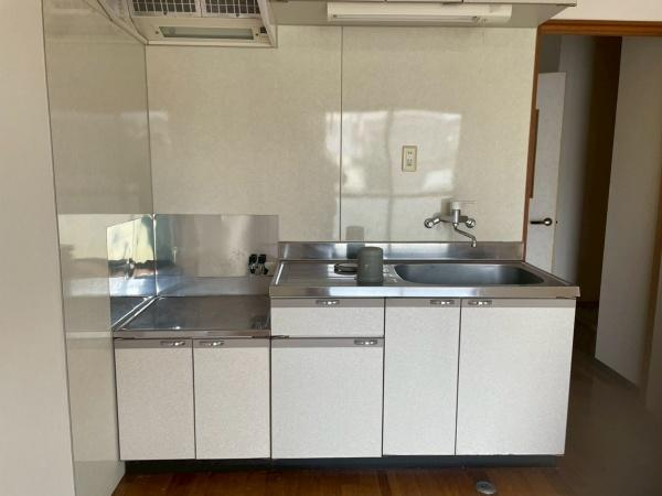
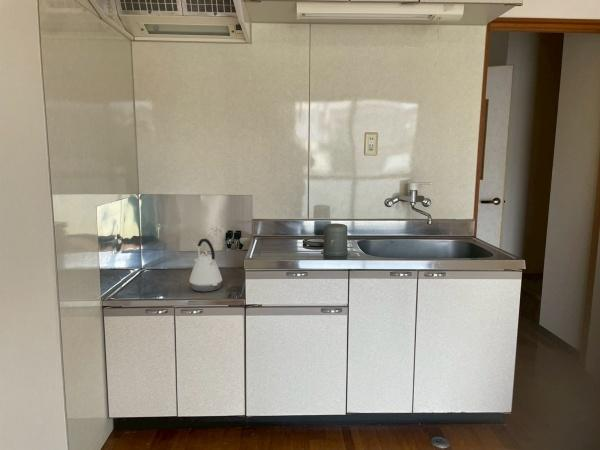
+ kettle [188,238,223,293]
